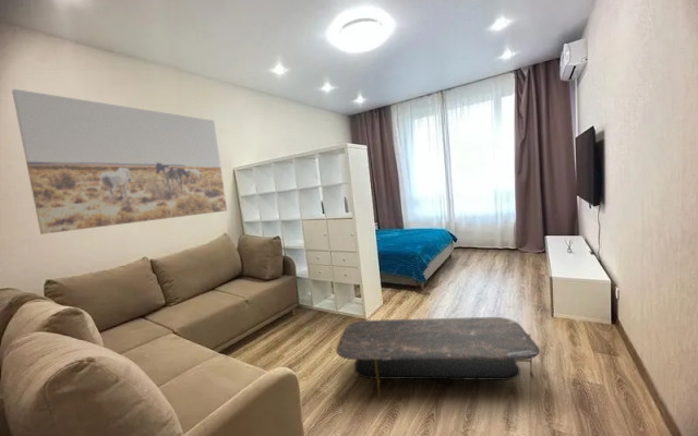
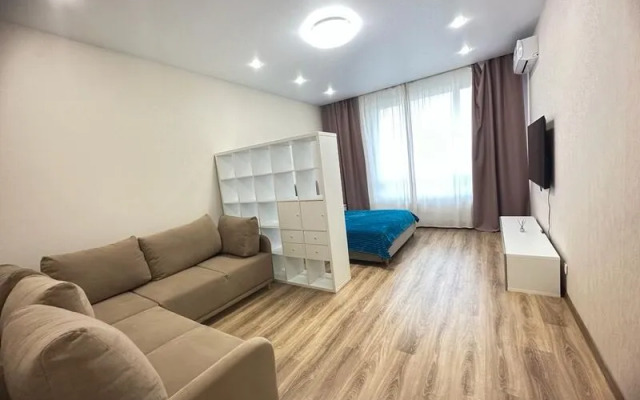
- coffee table [335,316,541,403]
- wall art [11,88,228,235]
